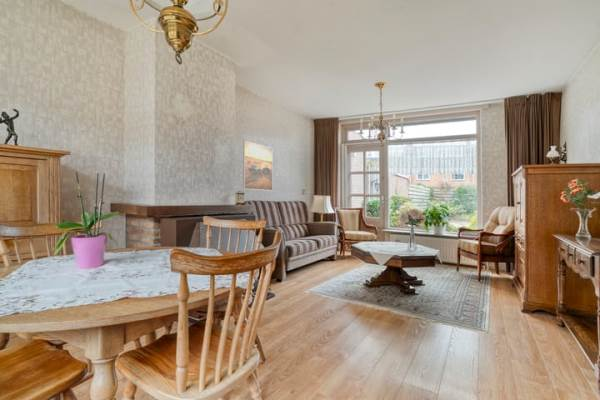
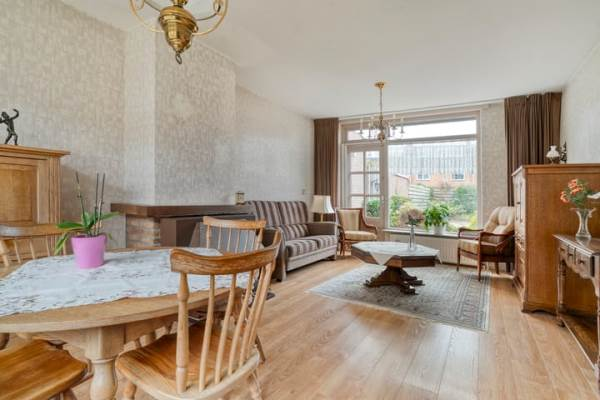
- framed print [242,140,274,191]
